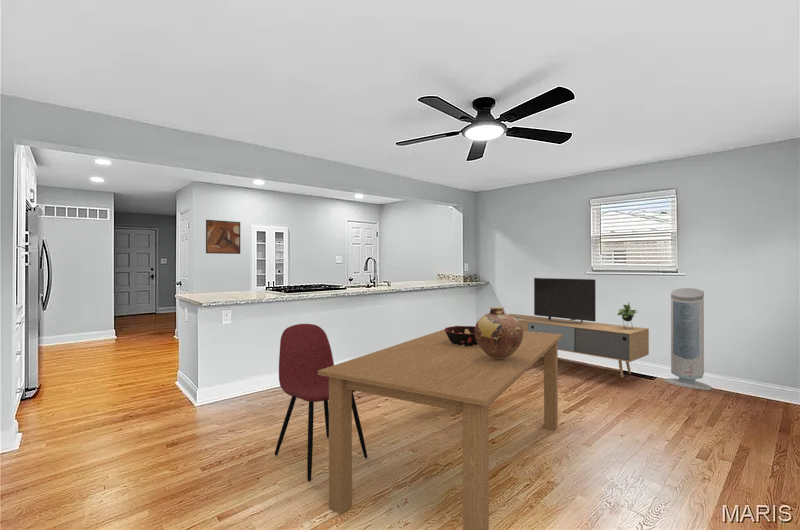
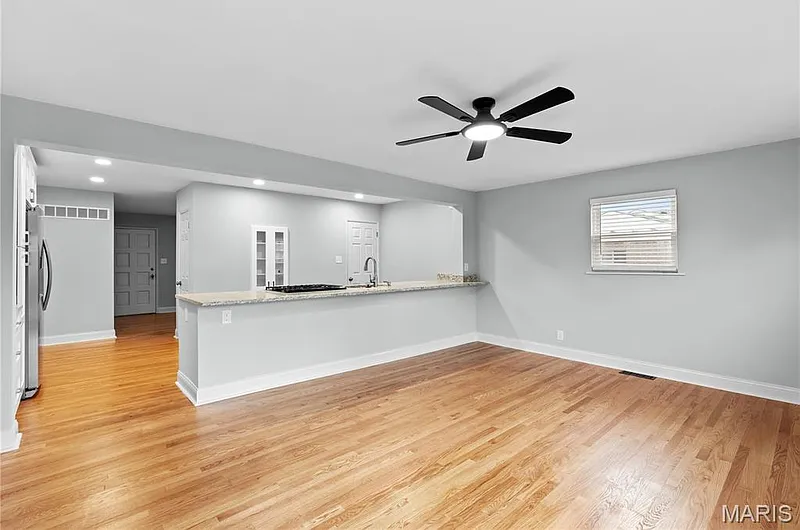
- dining table [318,325,562,530]
- media console [508,277,650,379]
- dining chair [274,323,368,483]
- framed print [205,219,241,255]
- air purifier [663,287,713,391]
- decorative bowl [443,325,478,346]
- vase [475,306,523,360]
